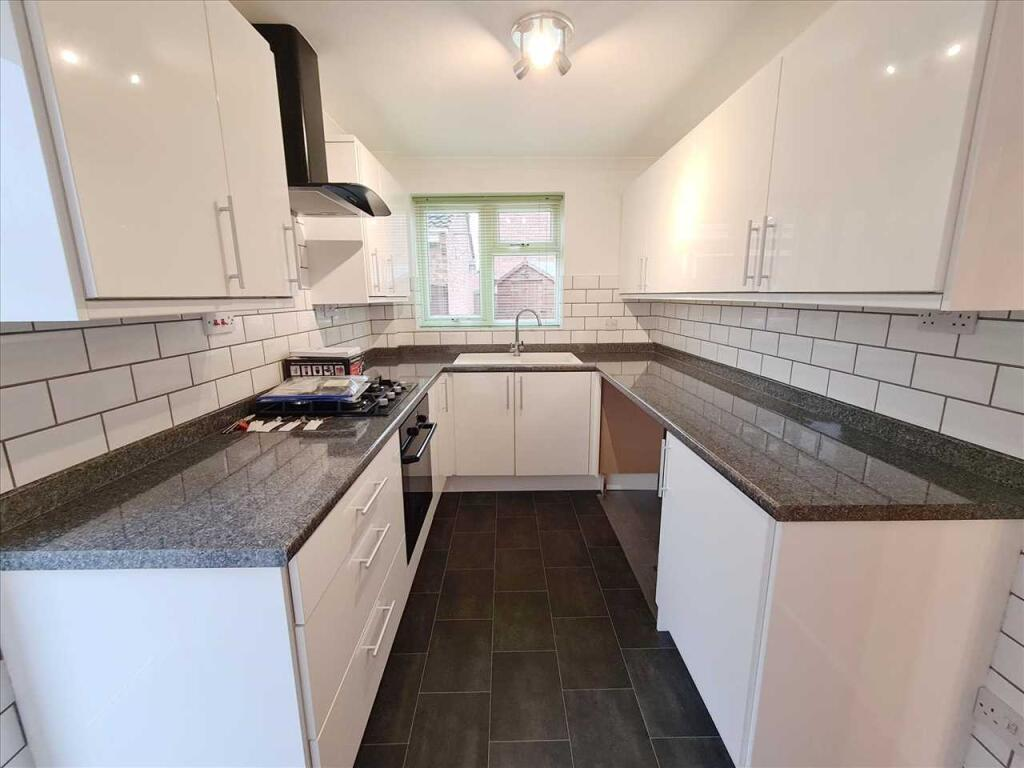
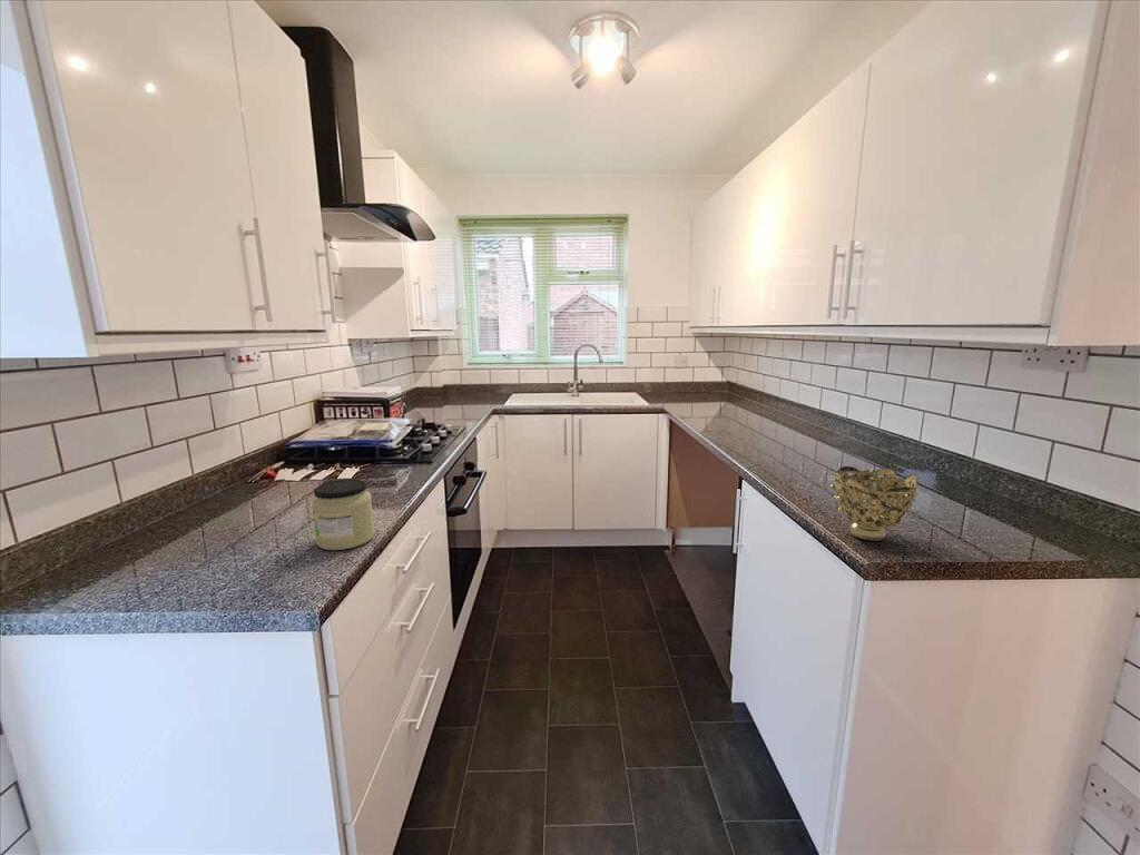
+ decorative bowl [828,465,920,542]
+ jar [311,478,376,551]
